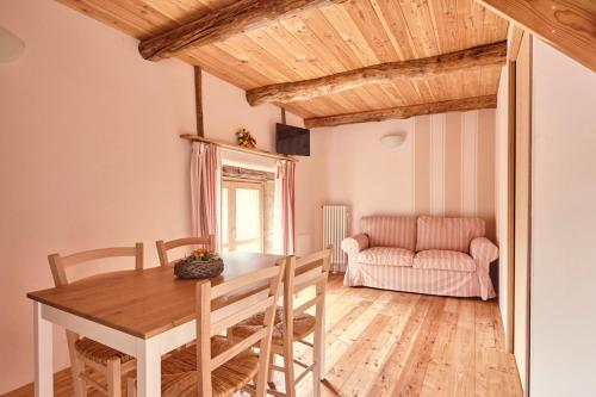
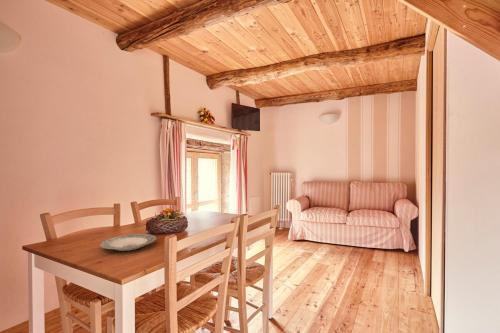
+ plate [99,233,157,252]
